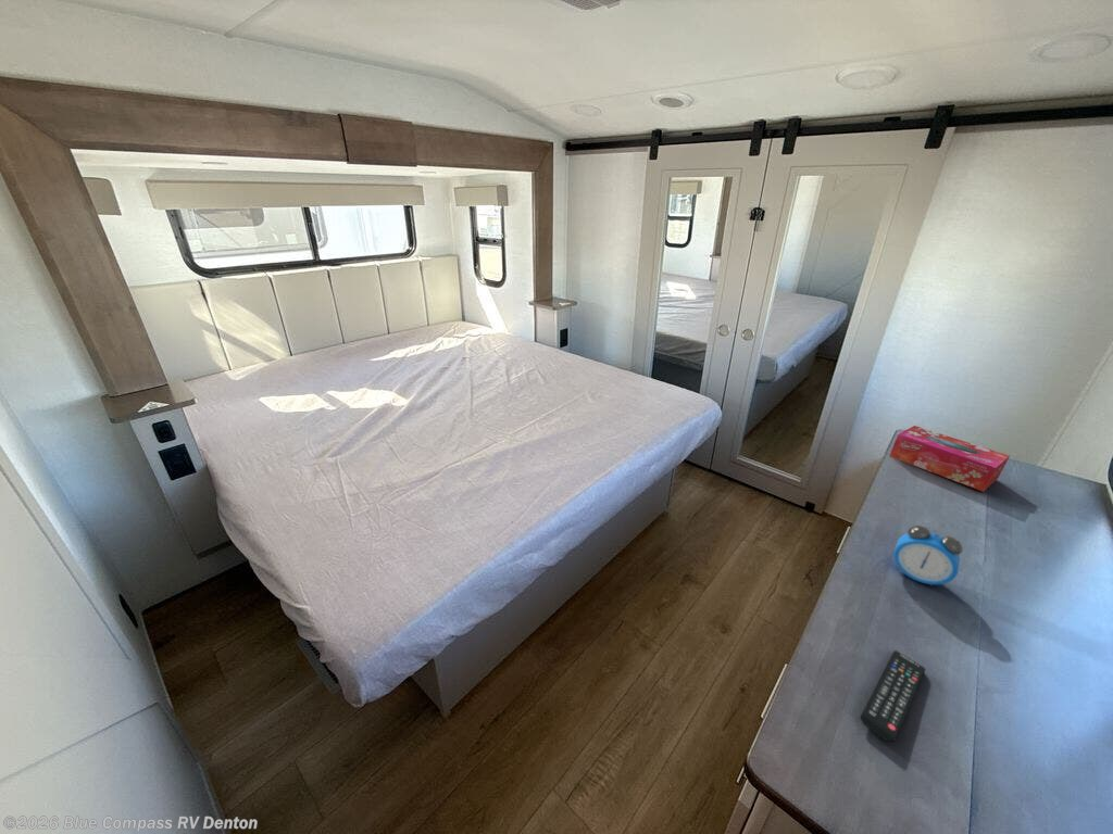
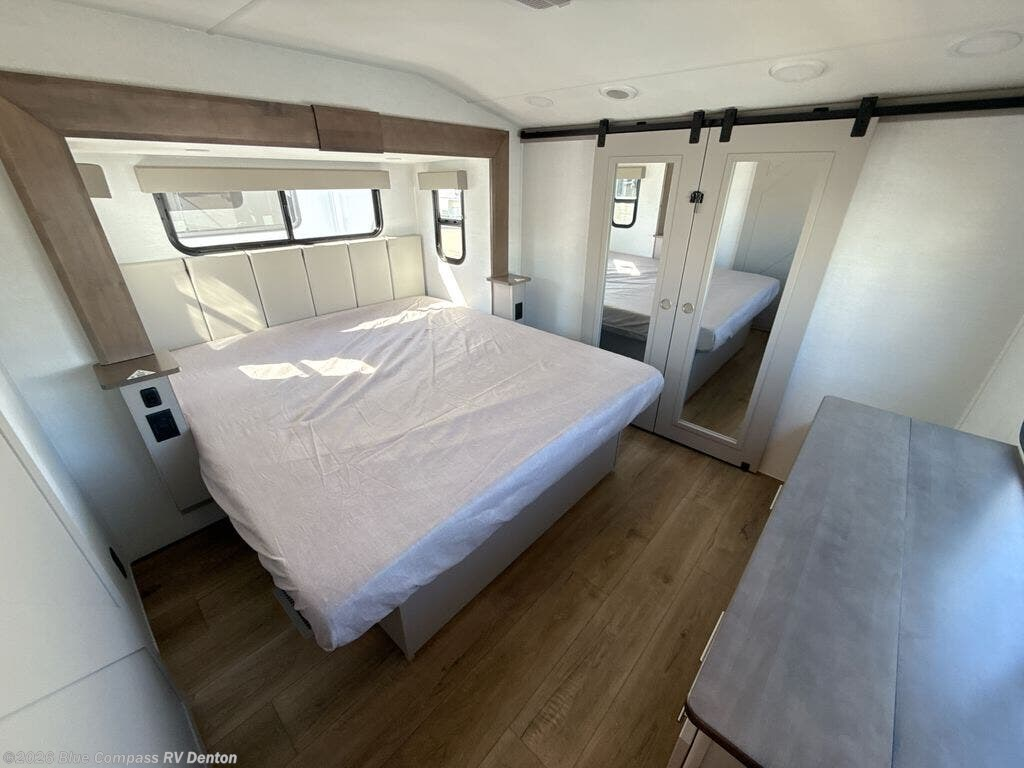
- alarm clock [892,525,964,587]
- remote control [860,649,926,743]
- tissue box [888,425,1011,493]
